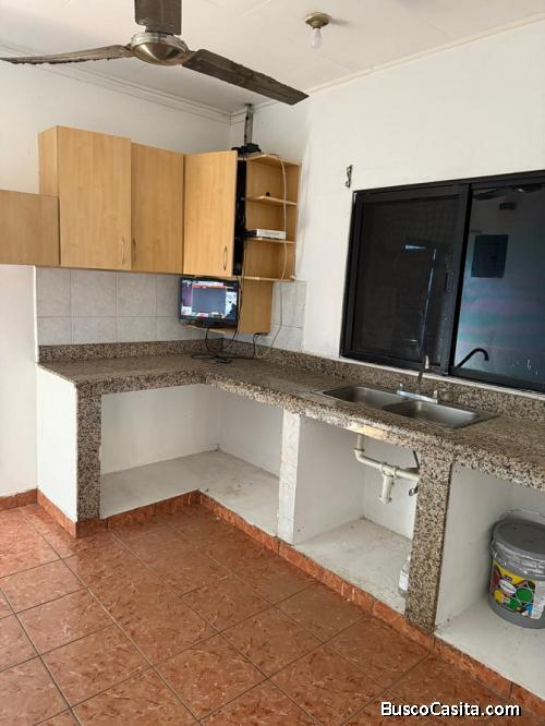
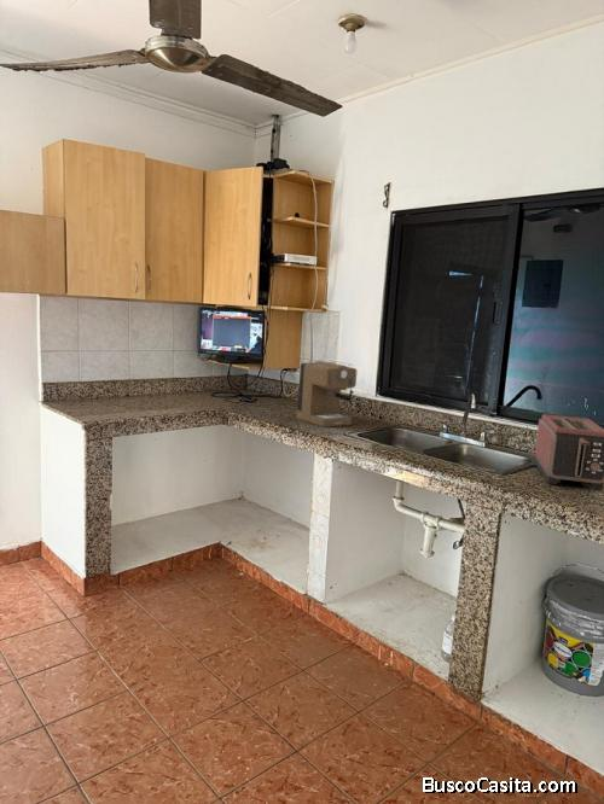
+ coffee maker [296,360,358,427]
+ toaster [534,413,604,491]
